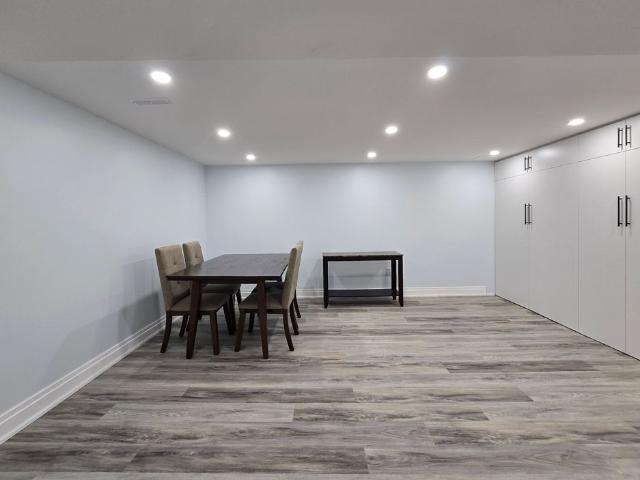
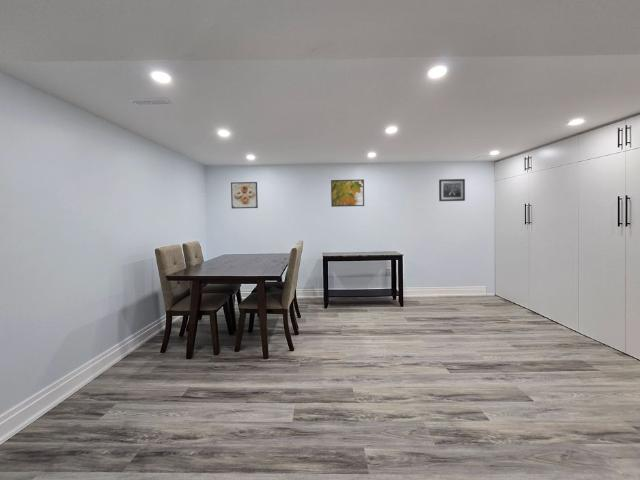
+ wall art [438,178,466,202]
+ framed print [330,178,365,208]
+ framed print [230,181,259,210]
